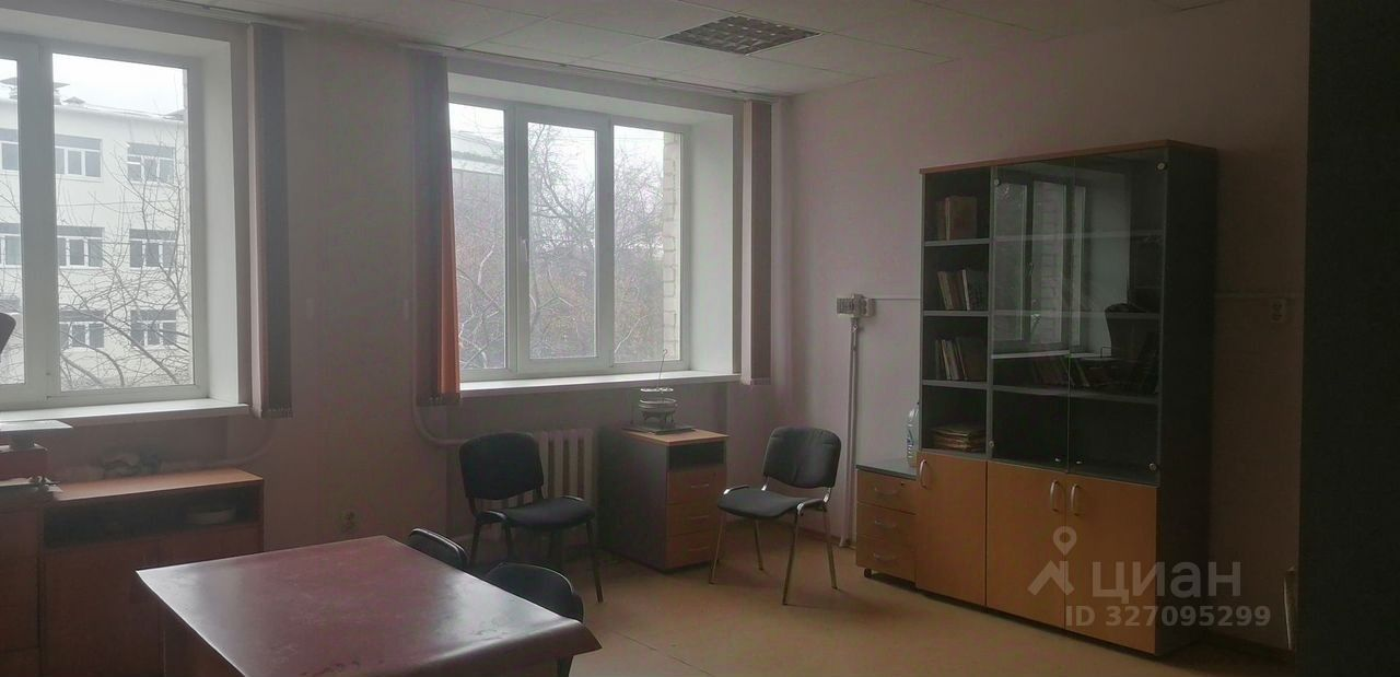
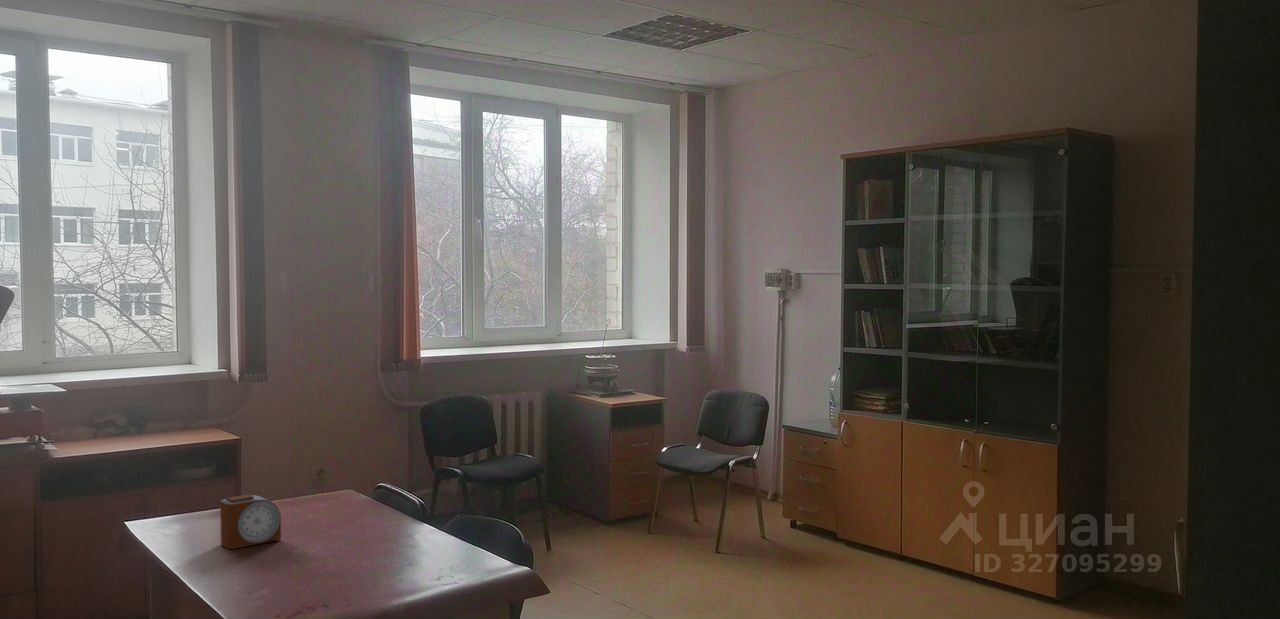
+ alarm clock [219,493,282,550]
